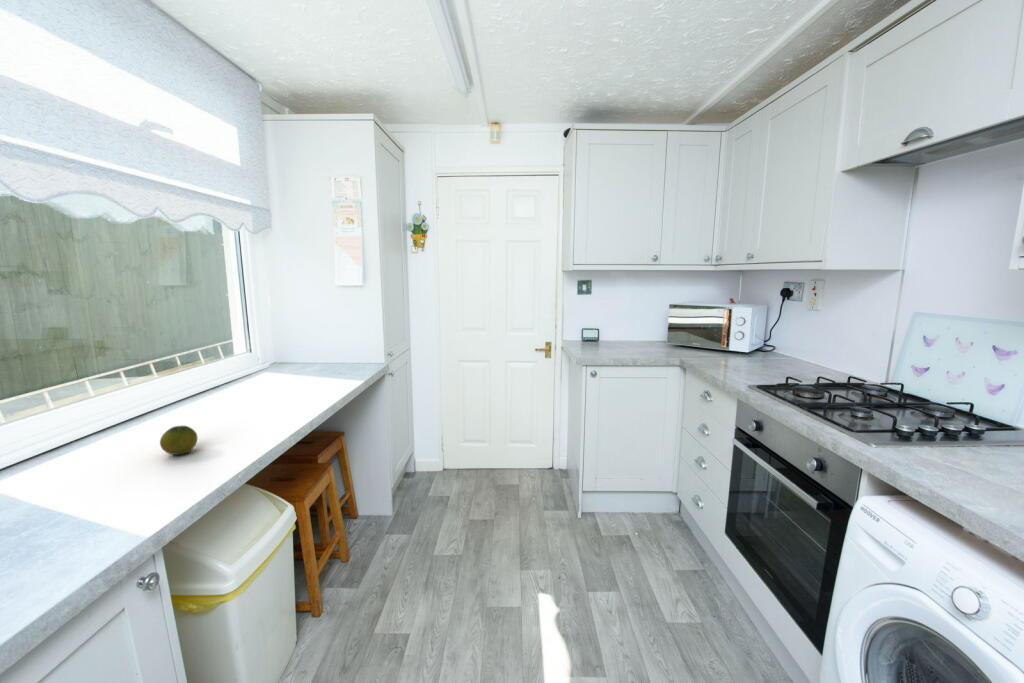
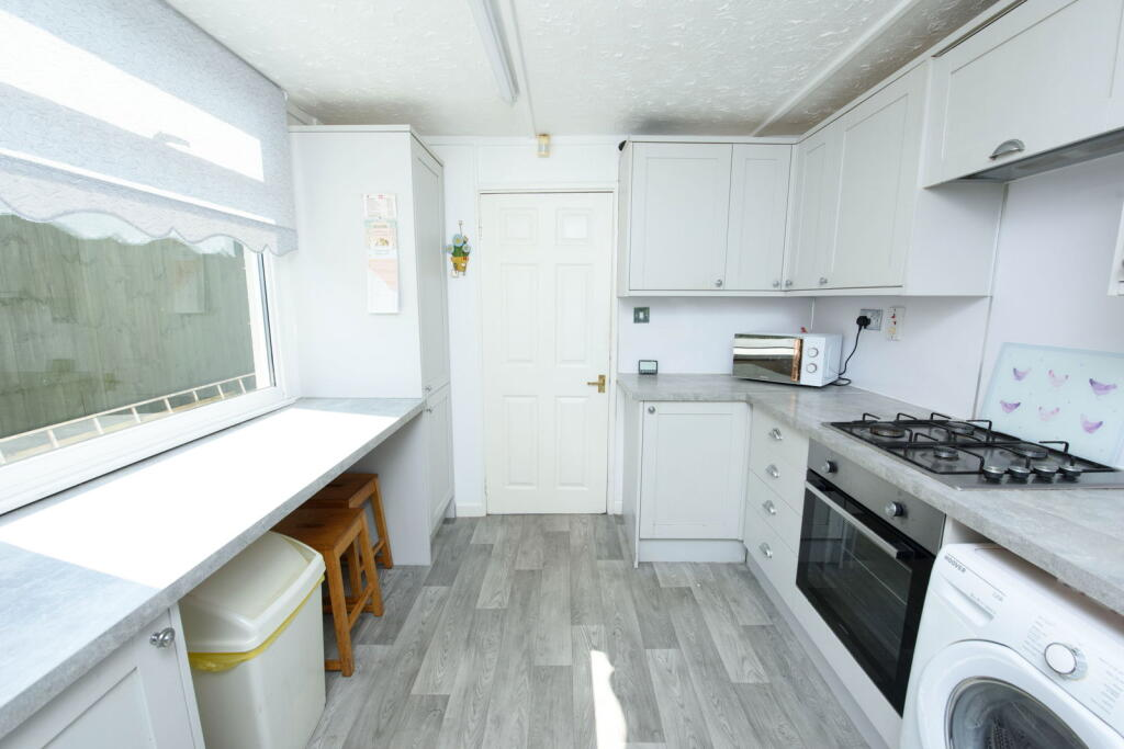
- fruit [159,425,198,456]
